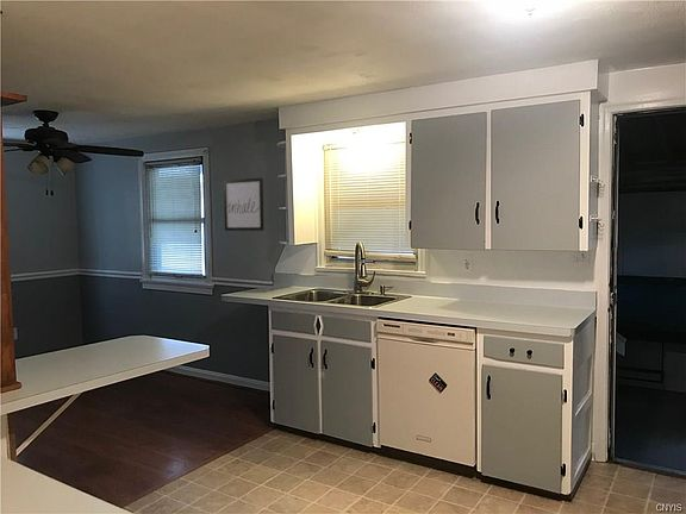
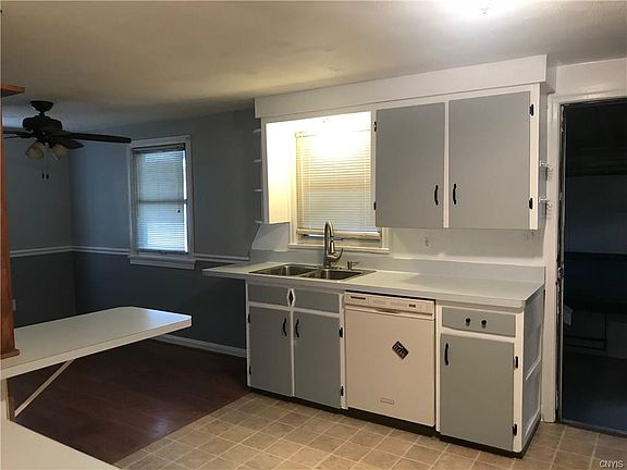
- wall art [223,177,264,232]
